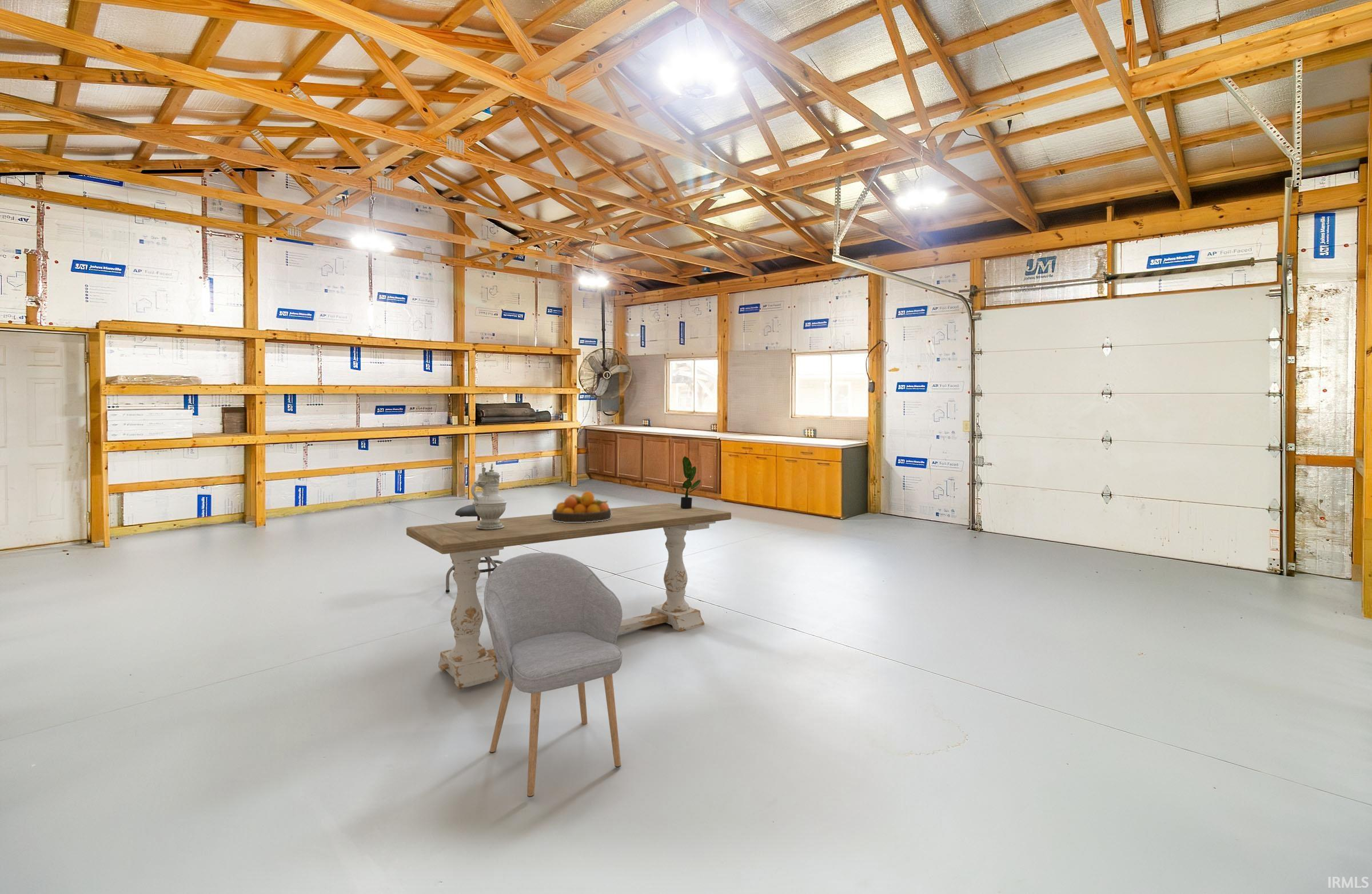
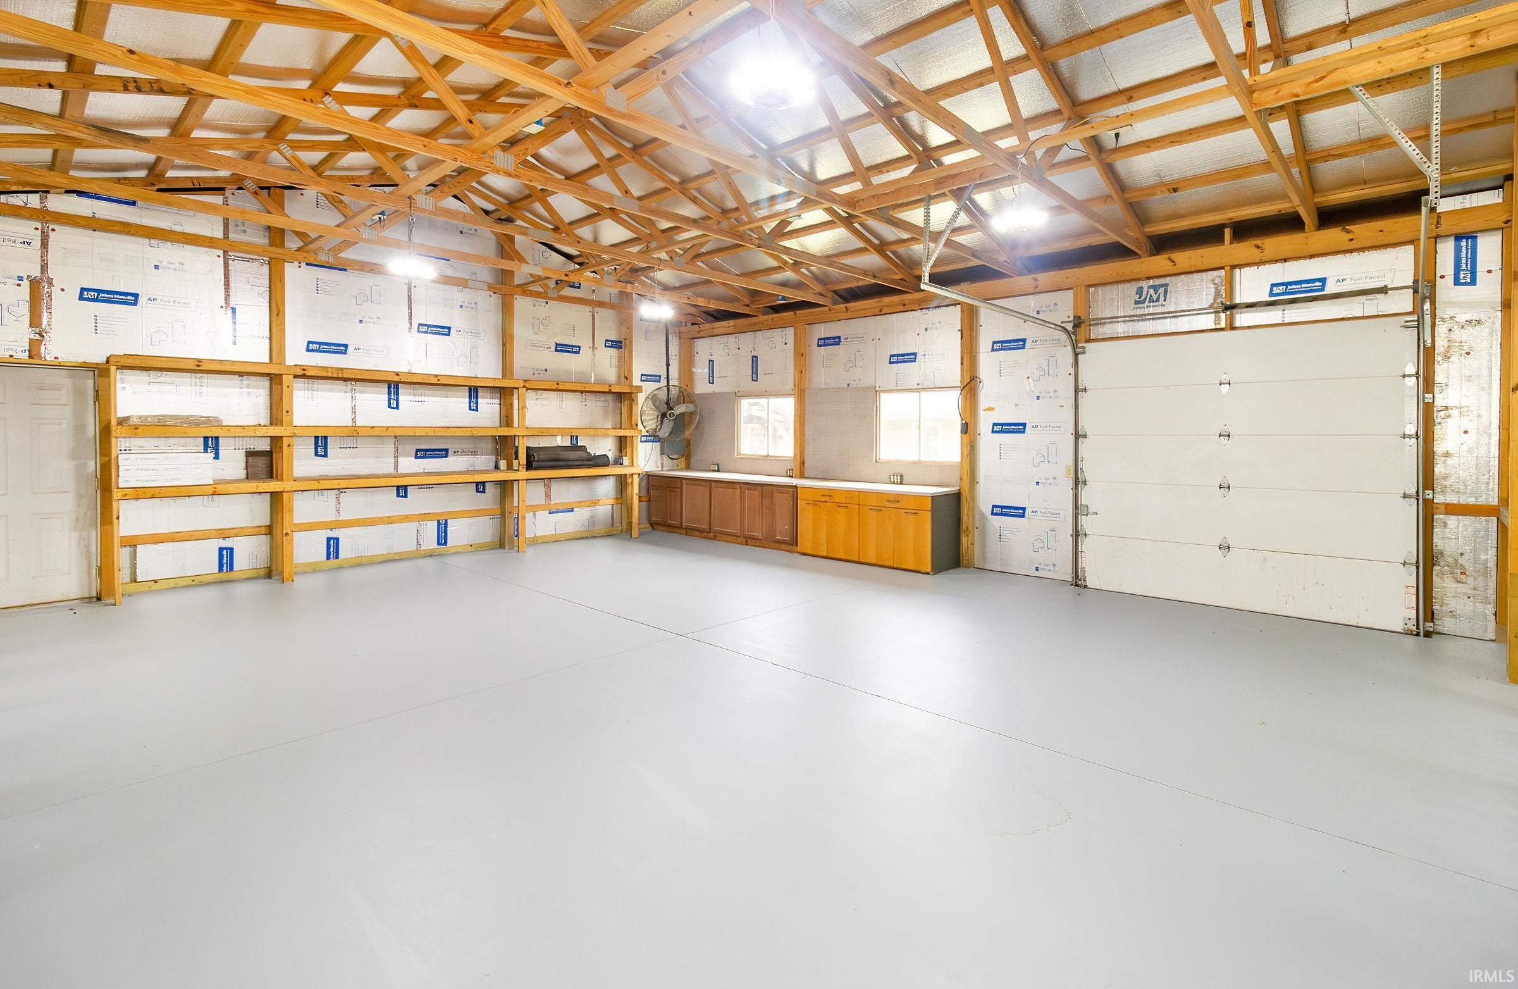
- fruit bowl [552,491,612,523]
- stool [445,504,504,593]
- pitcher [470,463,508,530]
- potted plant [675,455,701,508]
- chair [484,552,623,798]
- dining table [406,503,732,690]
